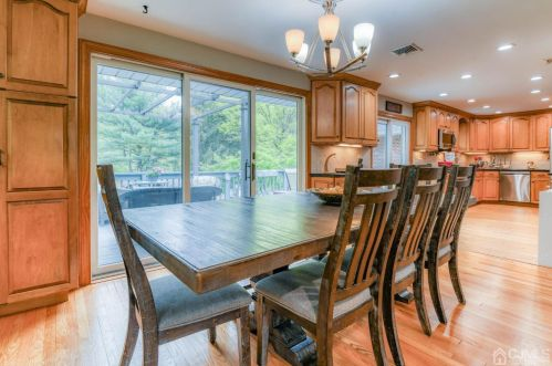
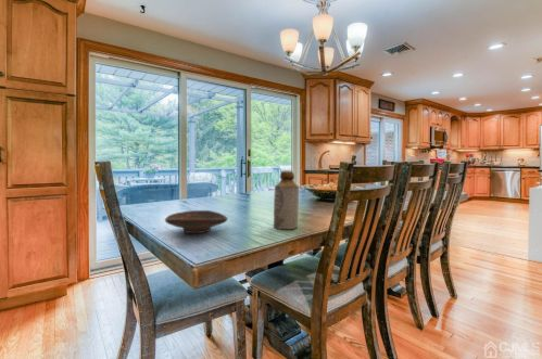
+ decorative bowl [164,209,229,234]
+ bottle [273,170,300,230]
